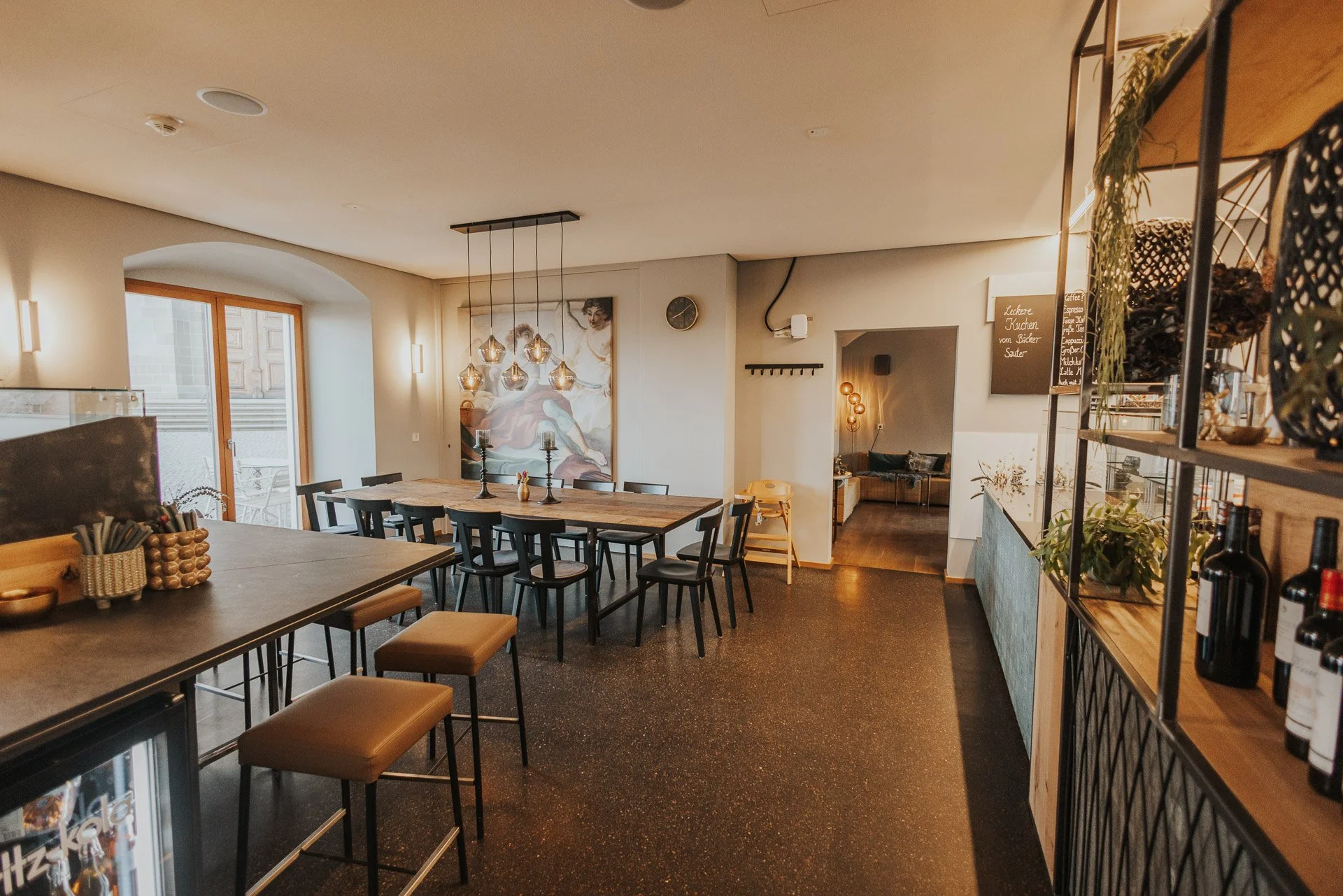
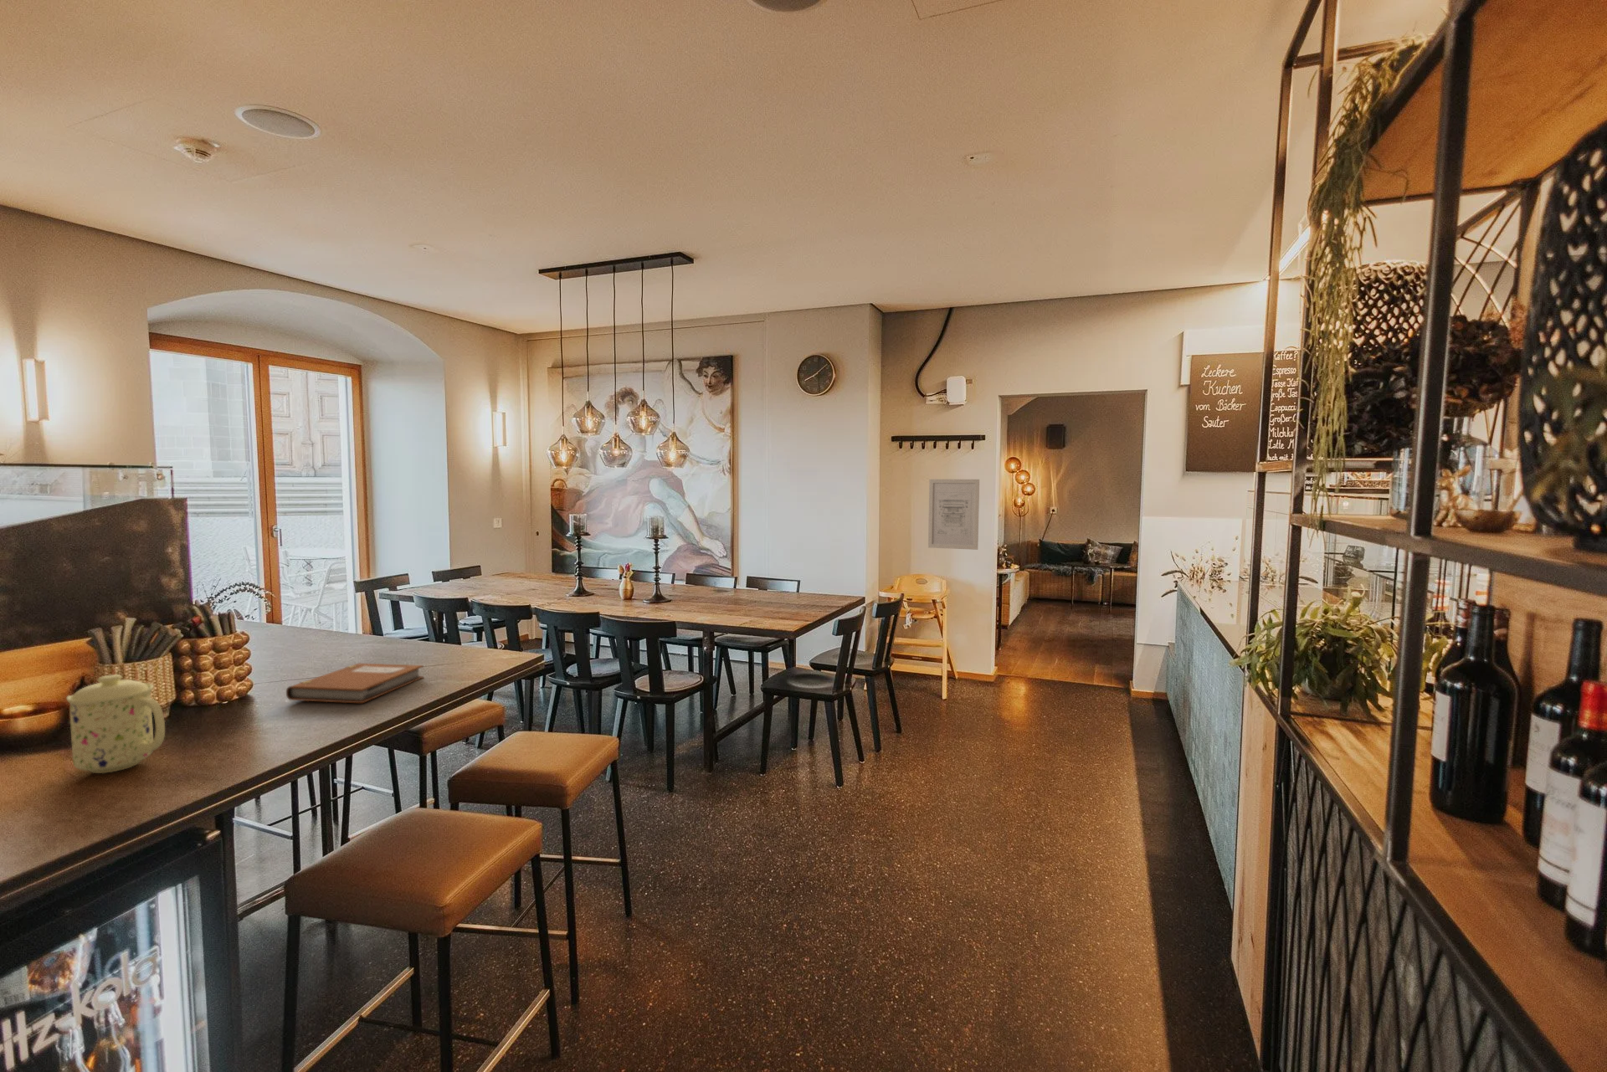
+ notebook [286,663,425,704]
+ wall art [927,479,980,550]
+ mug [66,674,165,774]
